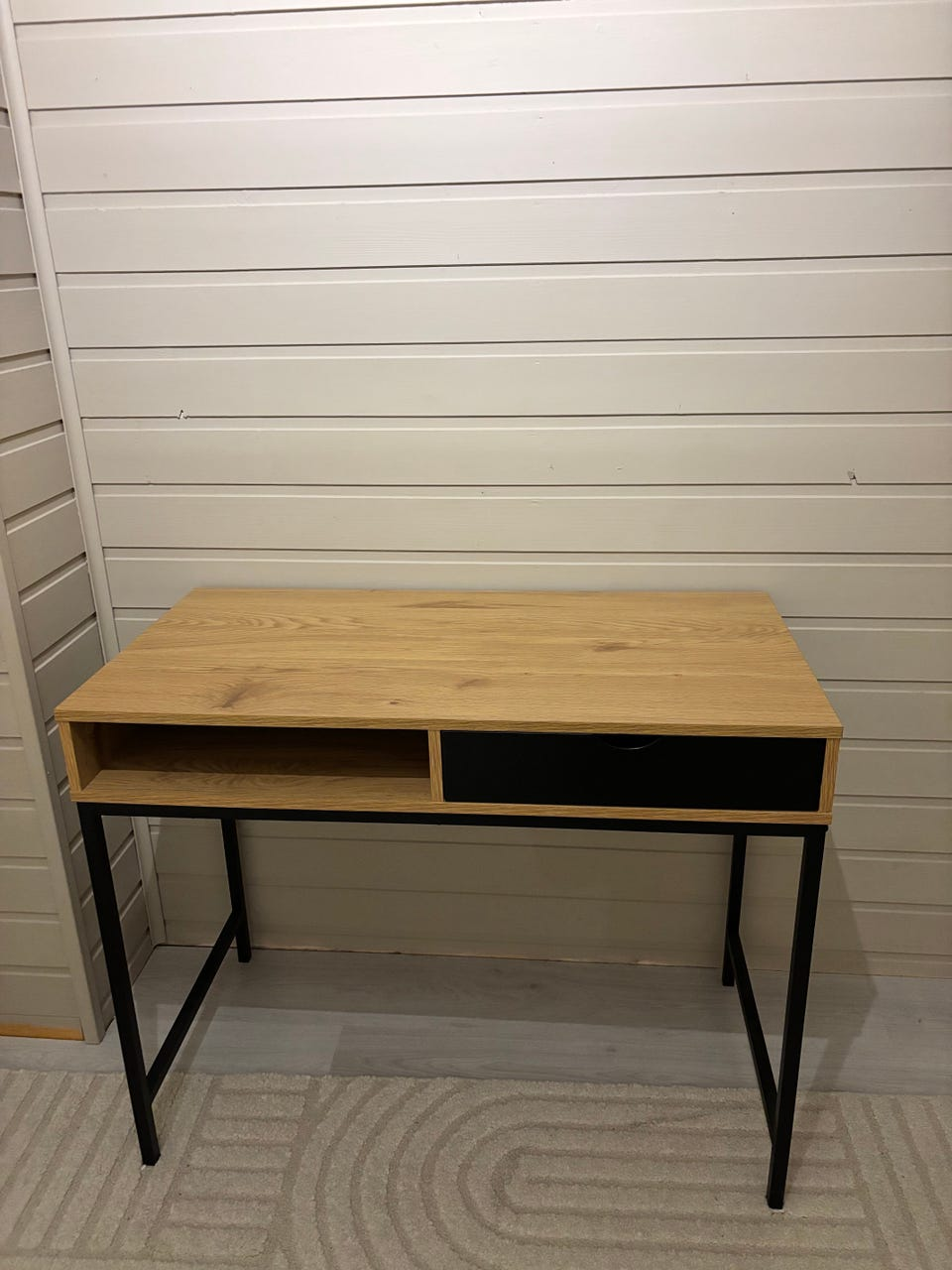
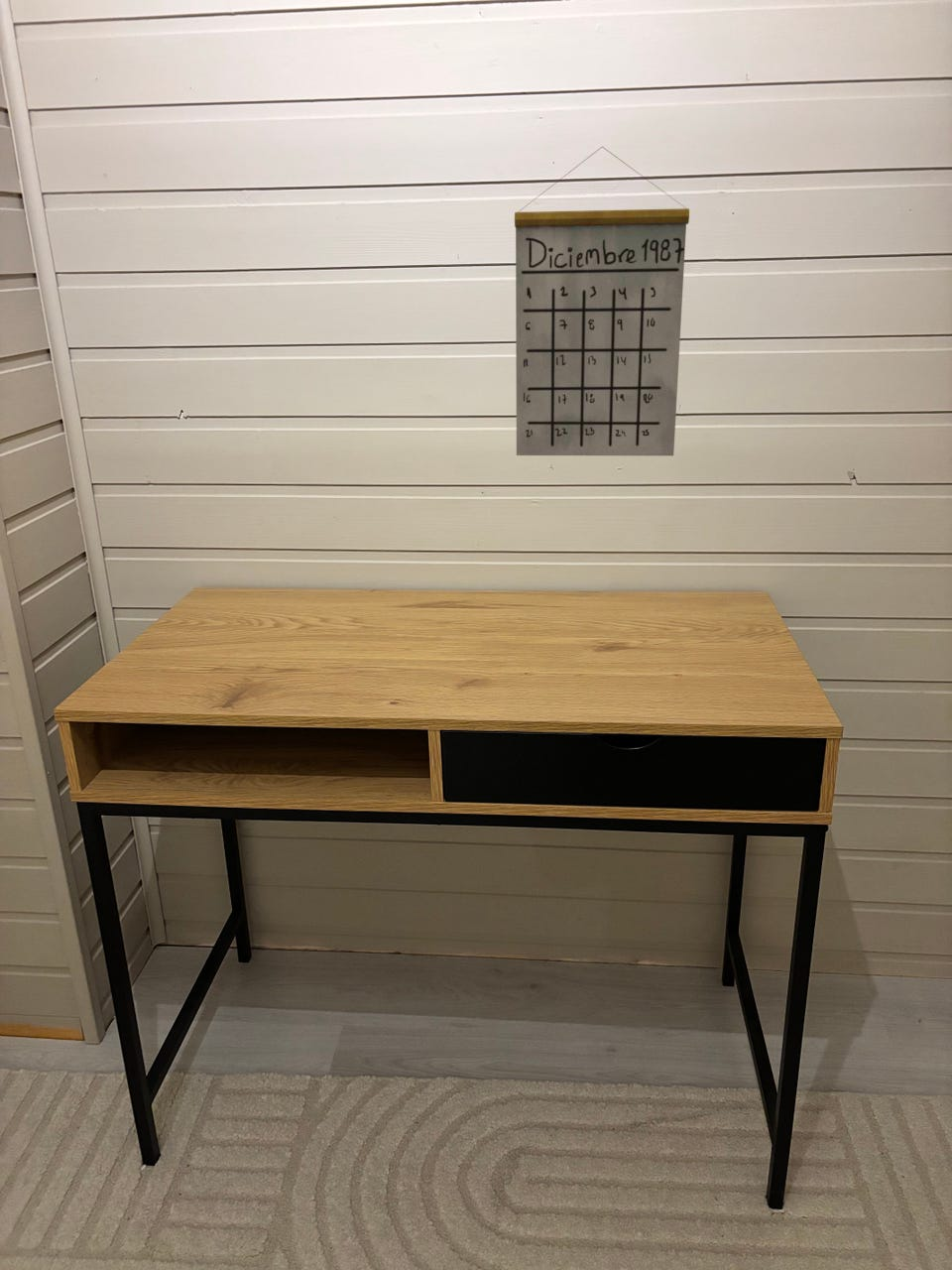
+ calendar [514,146,690,456]
